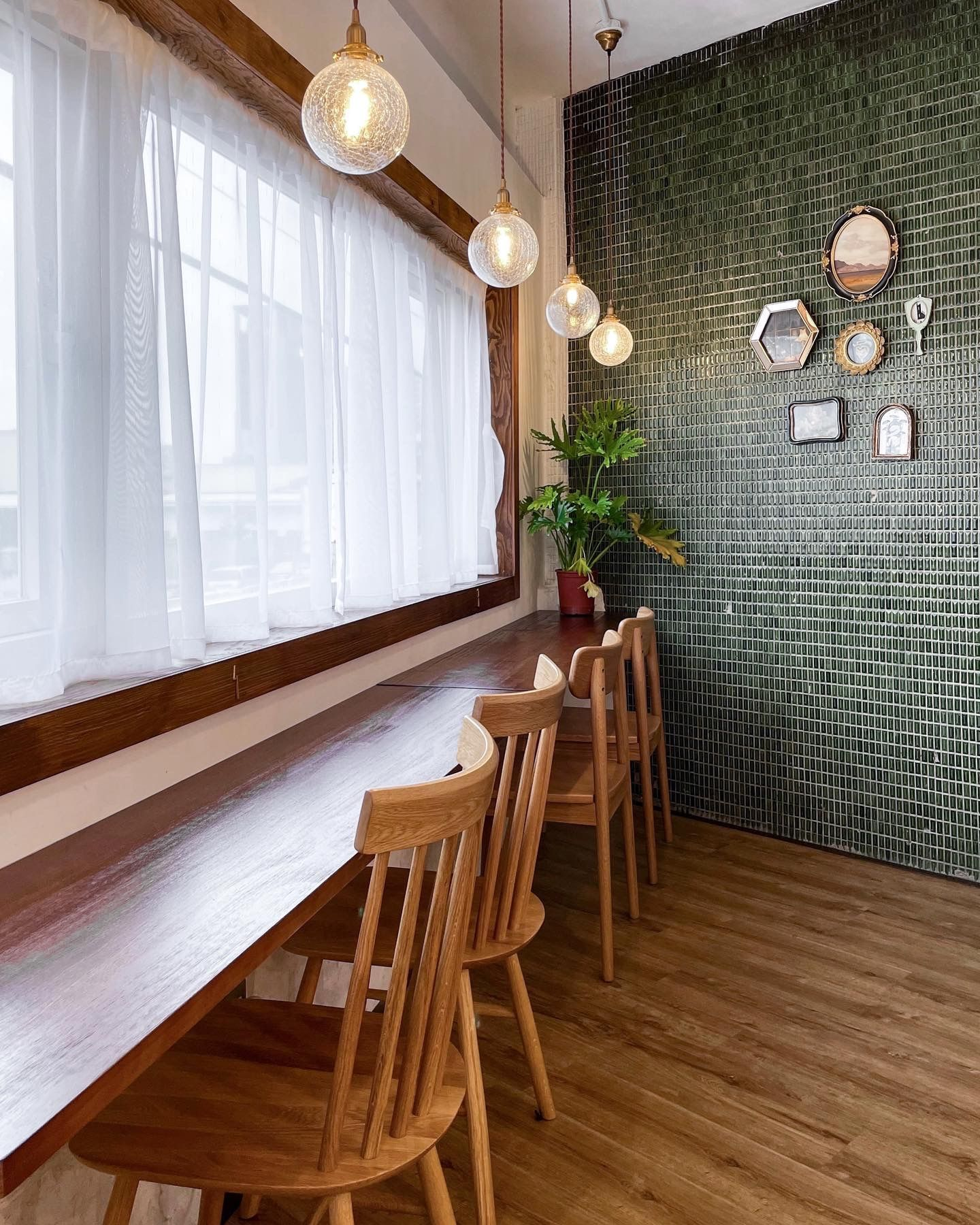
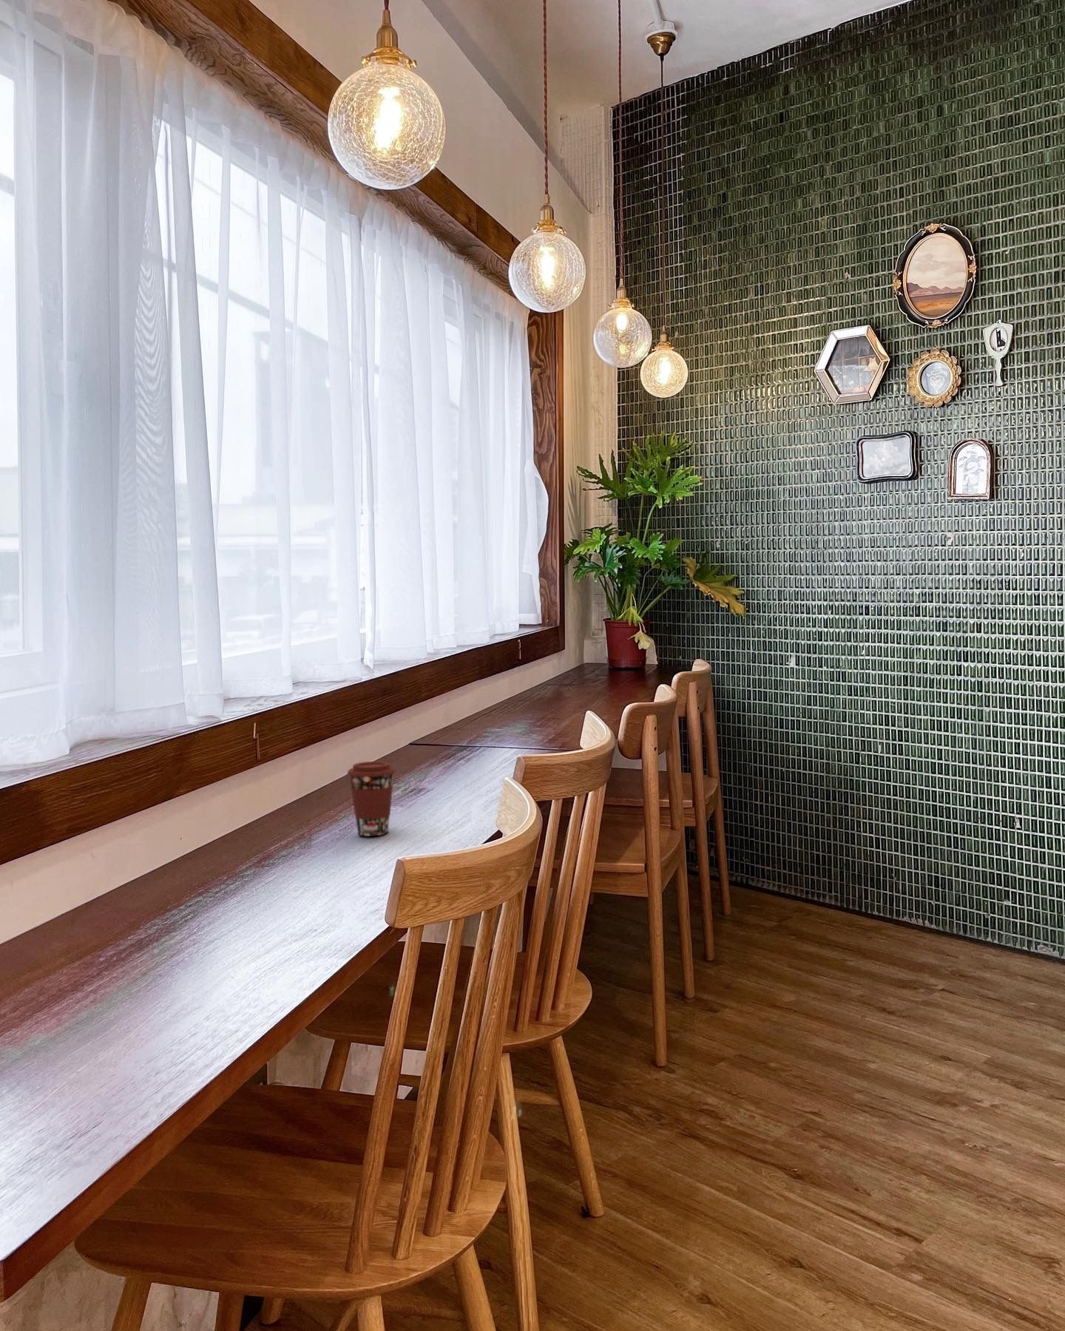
+ coffee cup [346,761,397,837]
